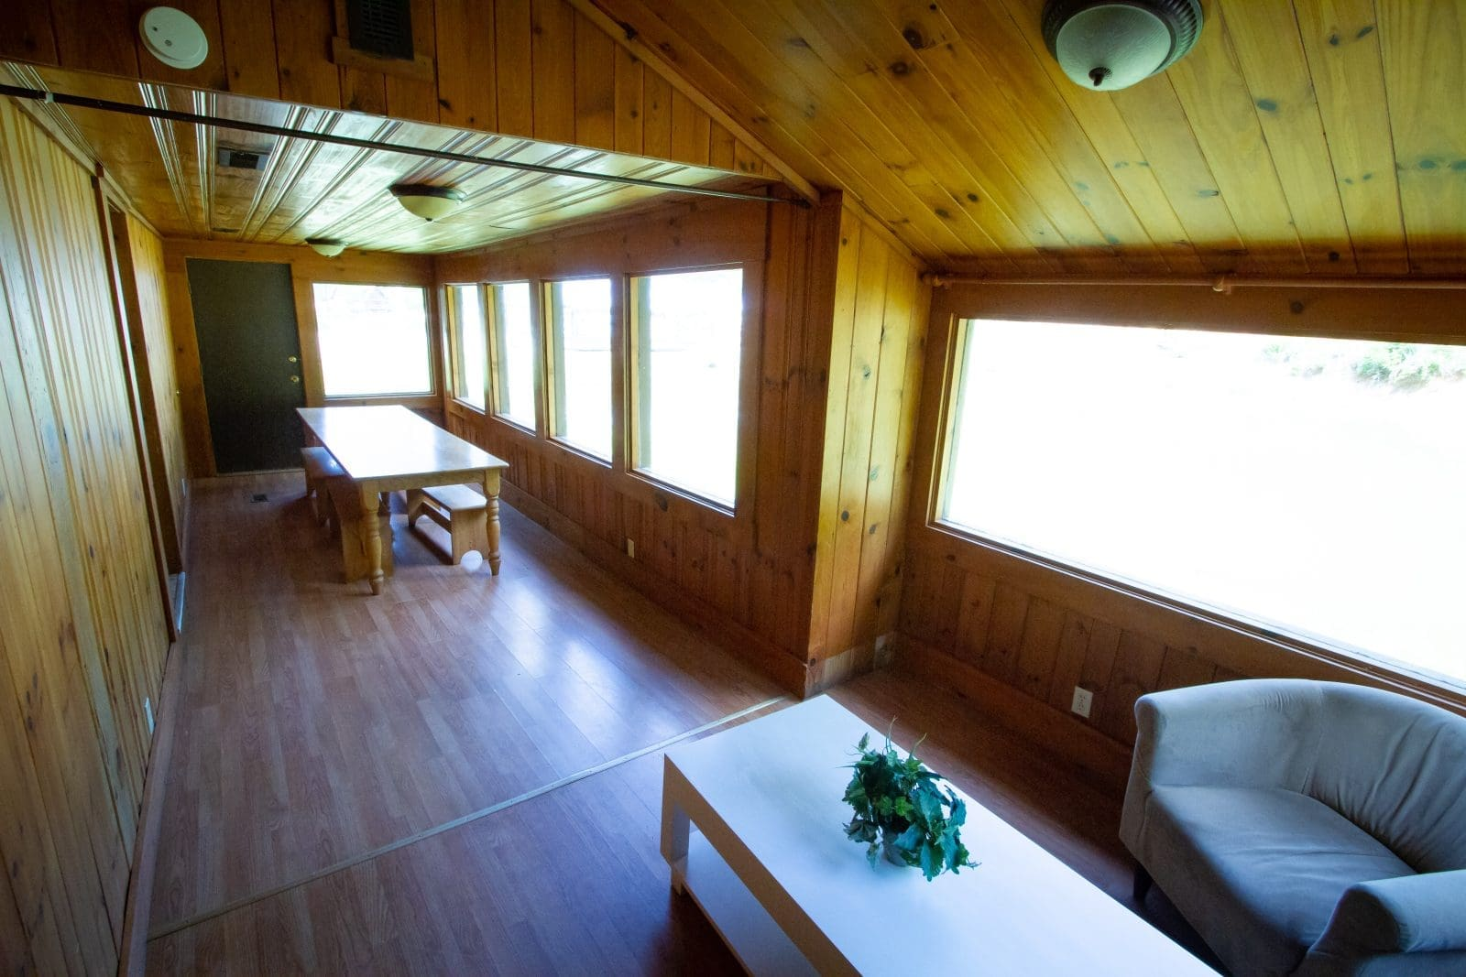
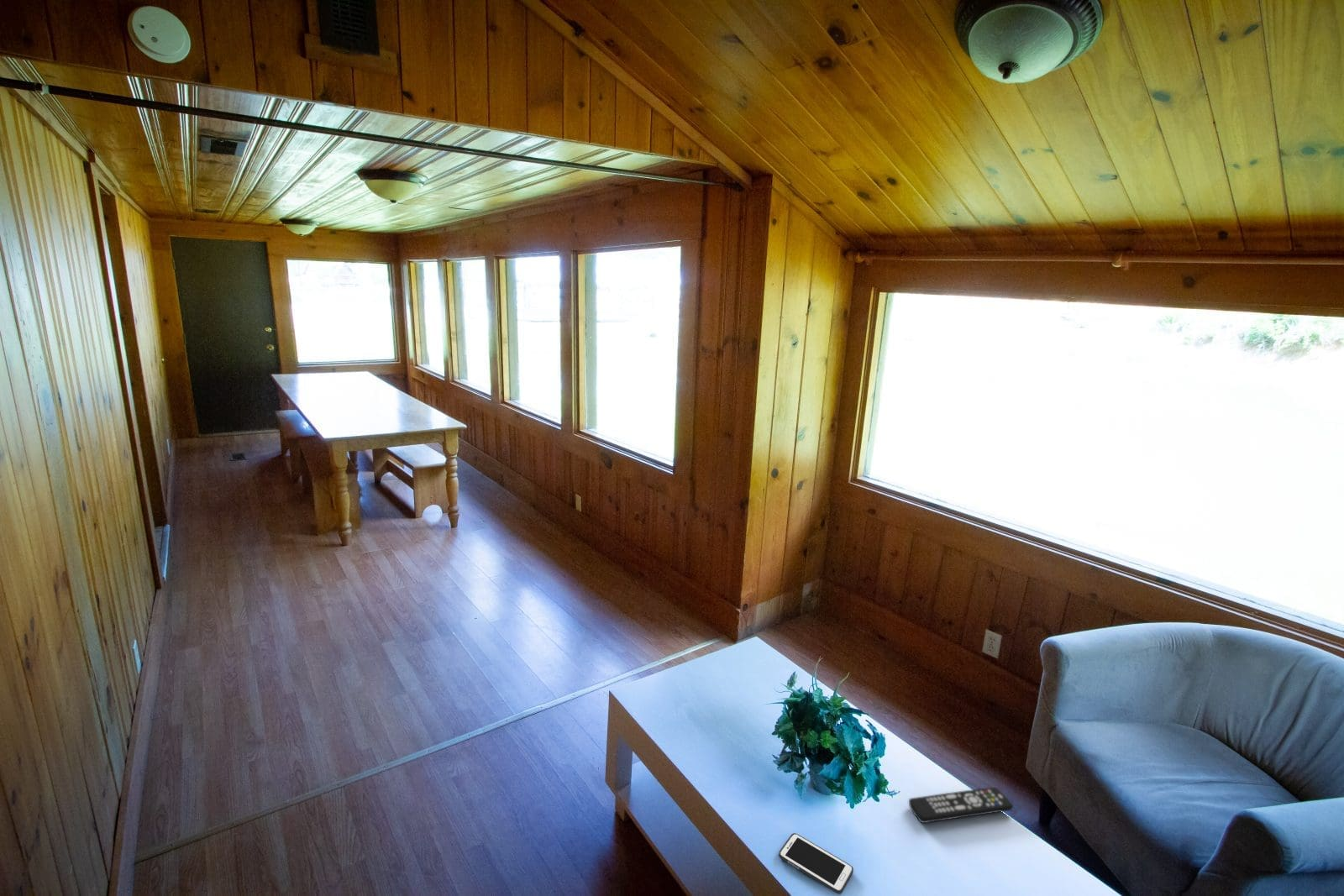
+ cell phone [778,832,854,894]
+ remote control [908,786,1014,824]
